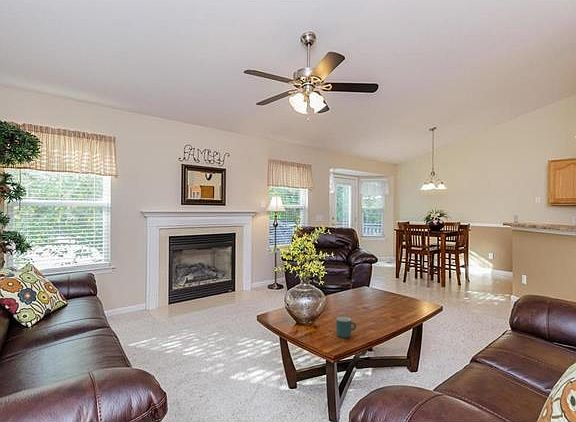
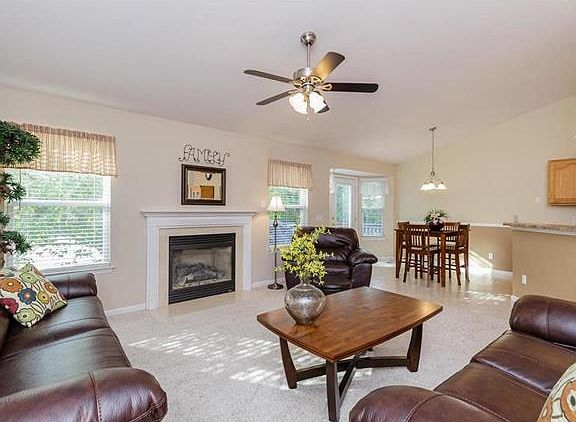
- mug [335,316,357,339]
